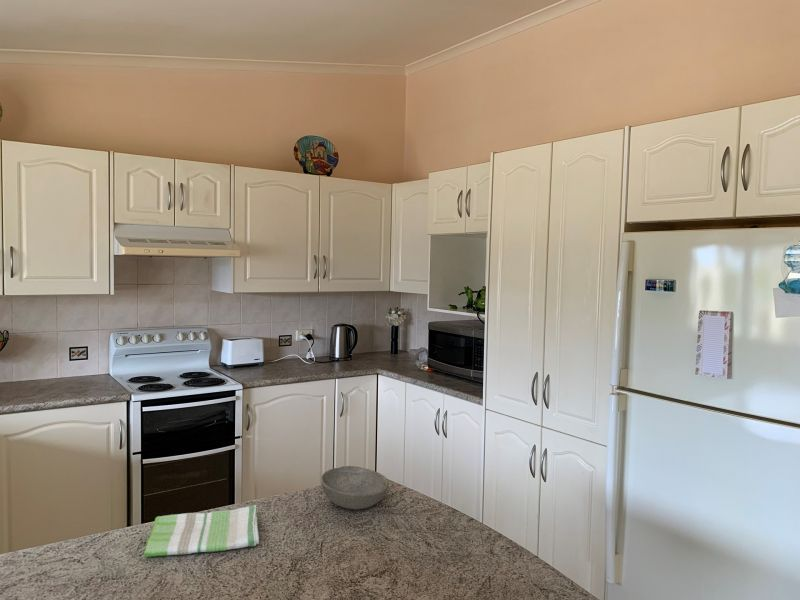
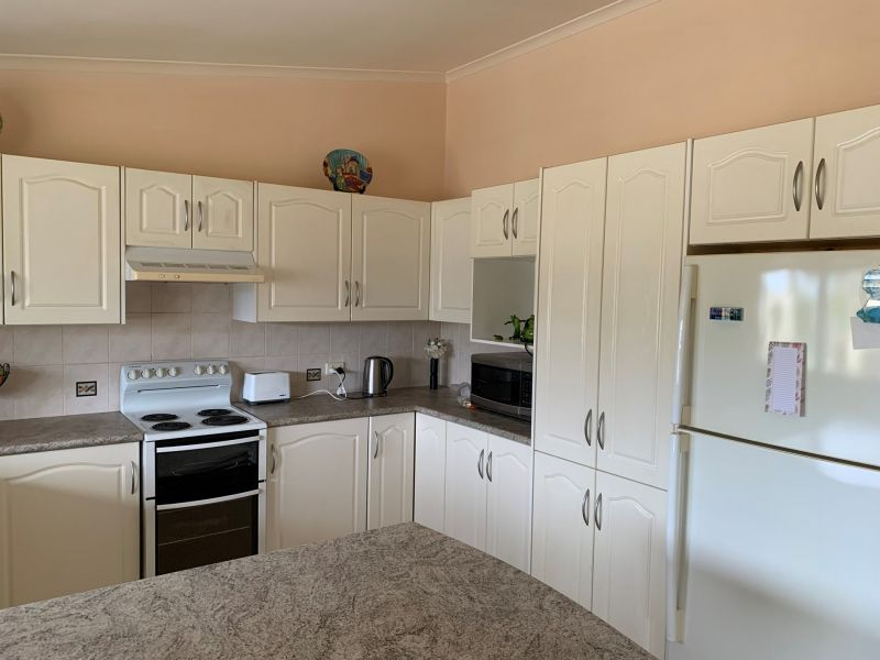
- dish towel [143,504,260,558]
- soup bowl [320,465,390,510]
